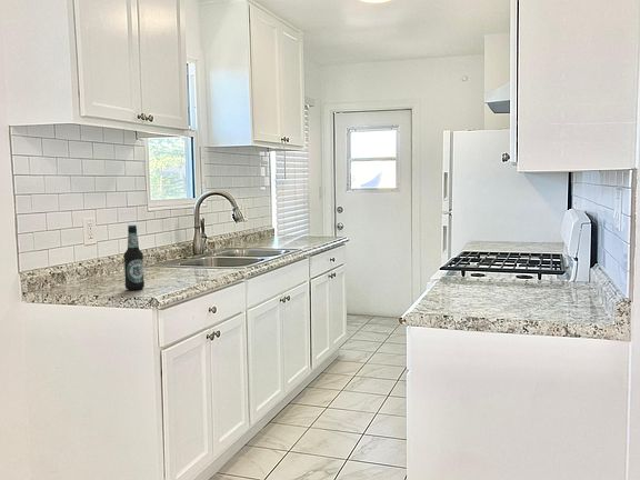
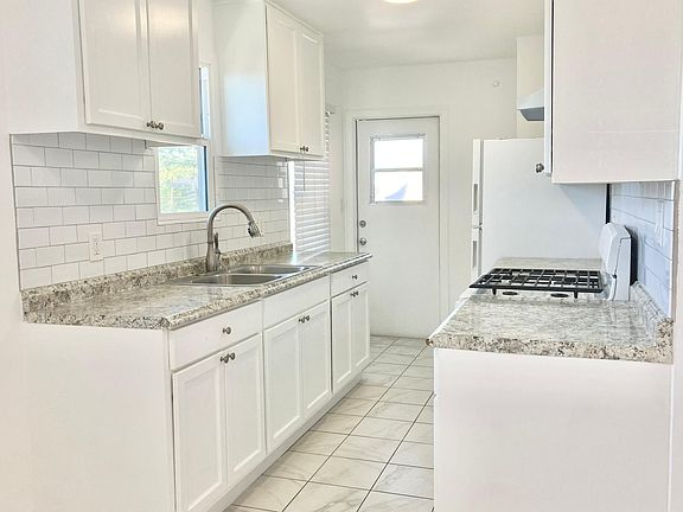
- bottle [122,224,146,291]
